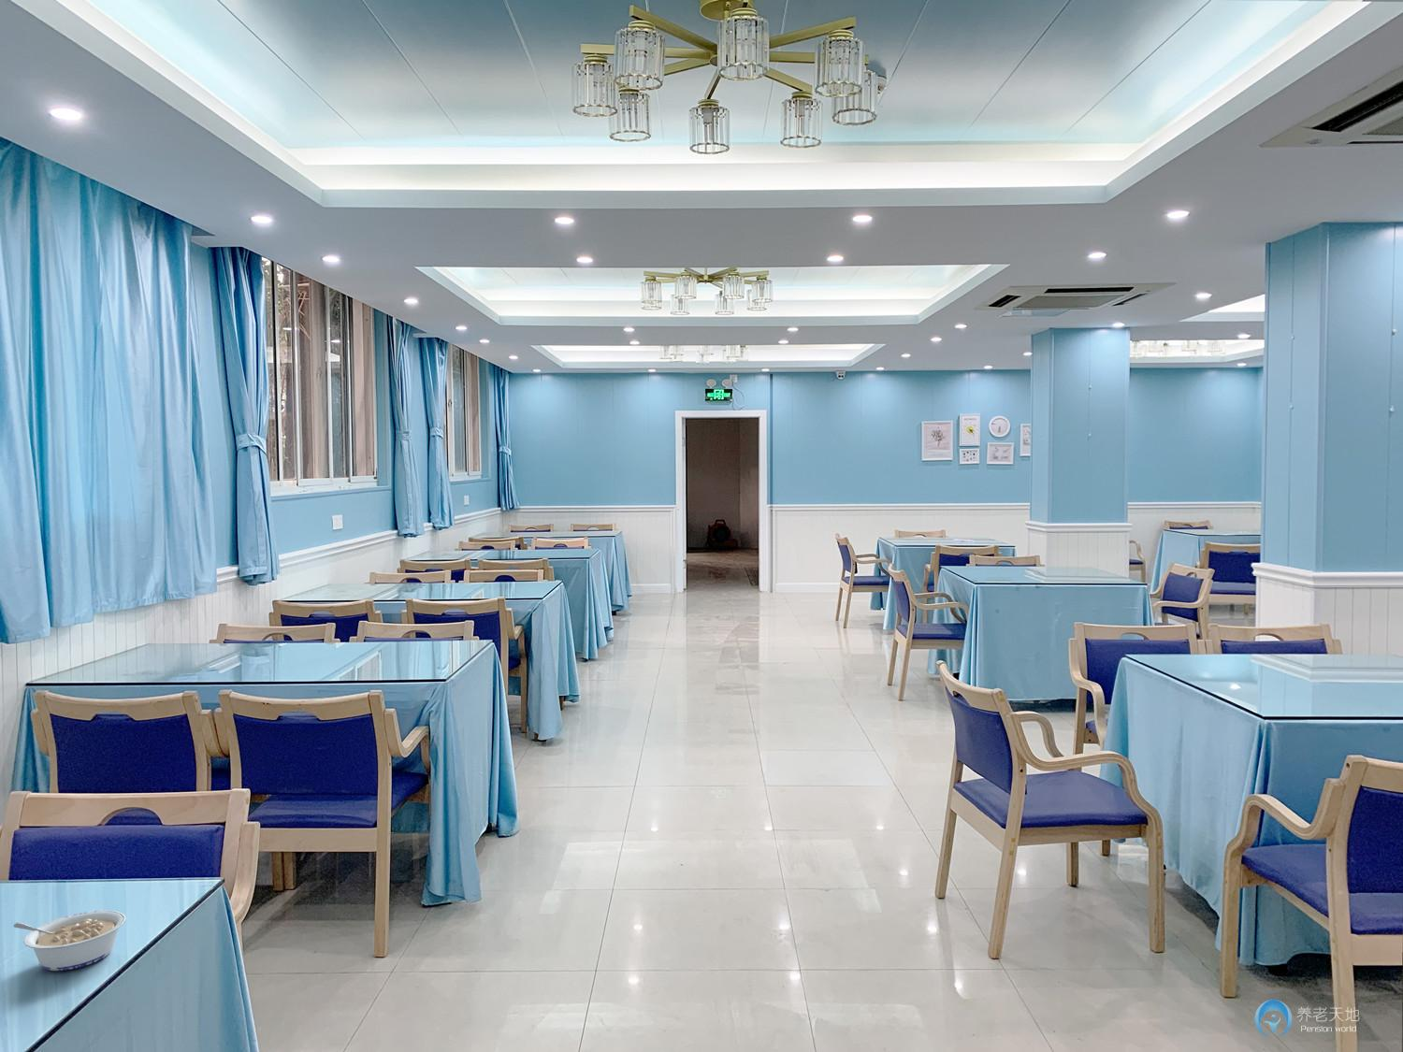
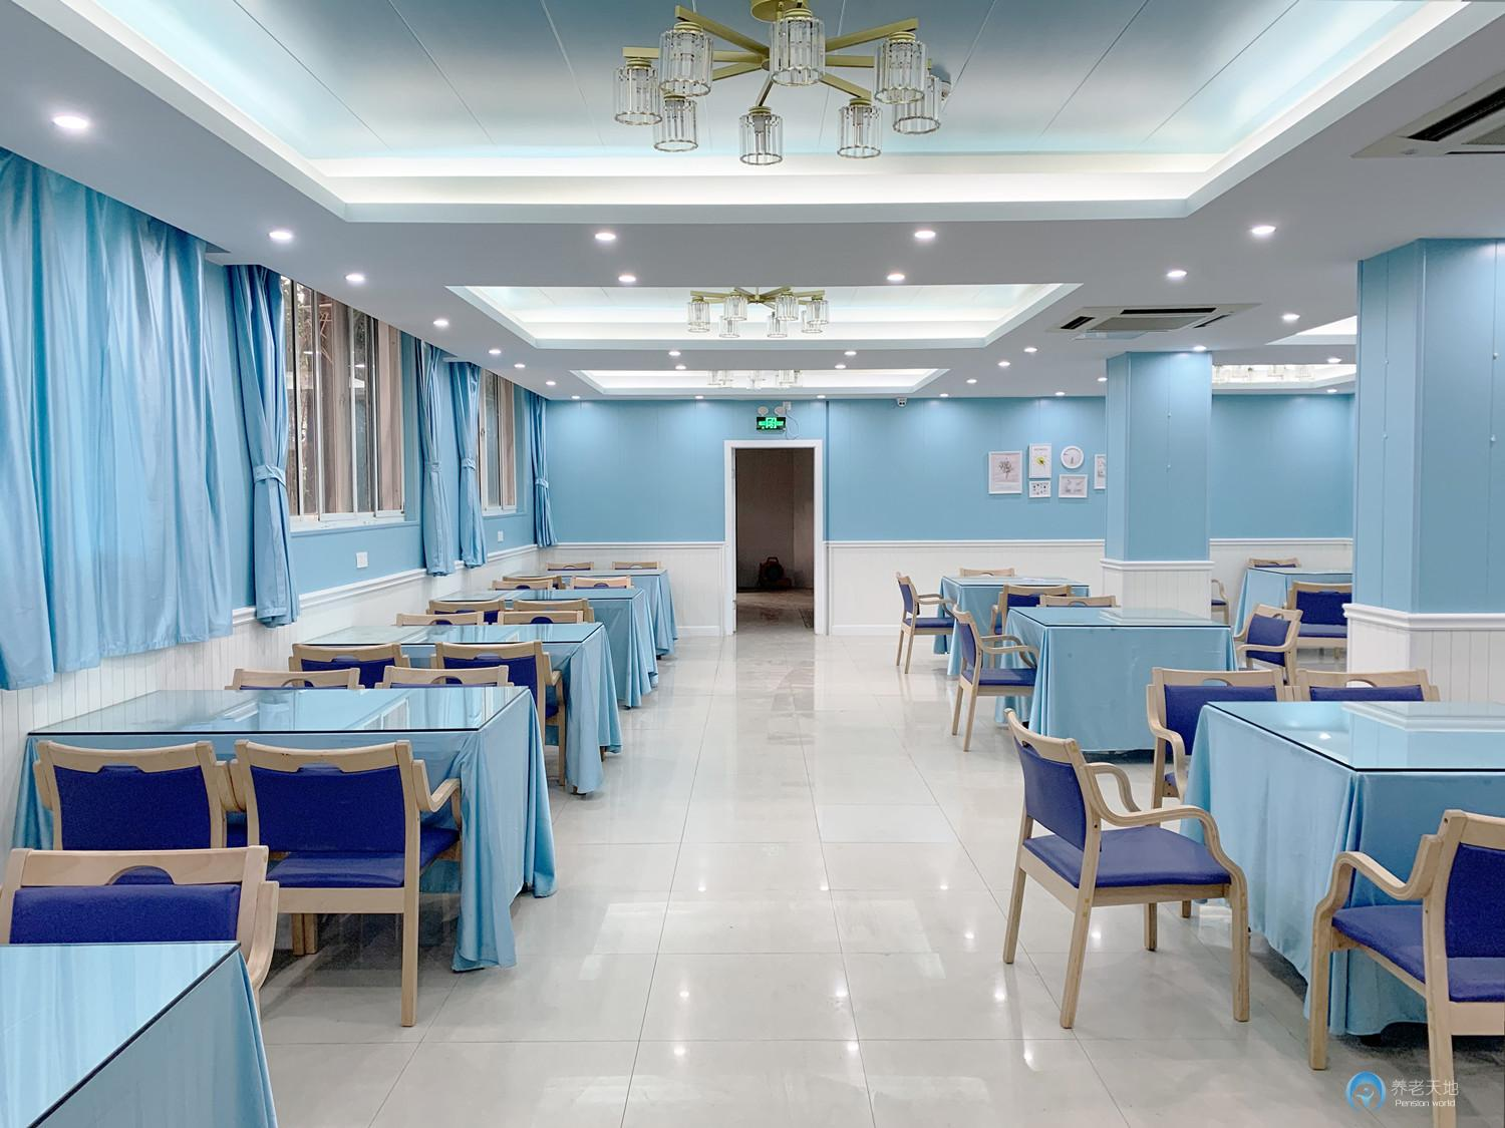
- legume [13,909,127,971]
